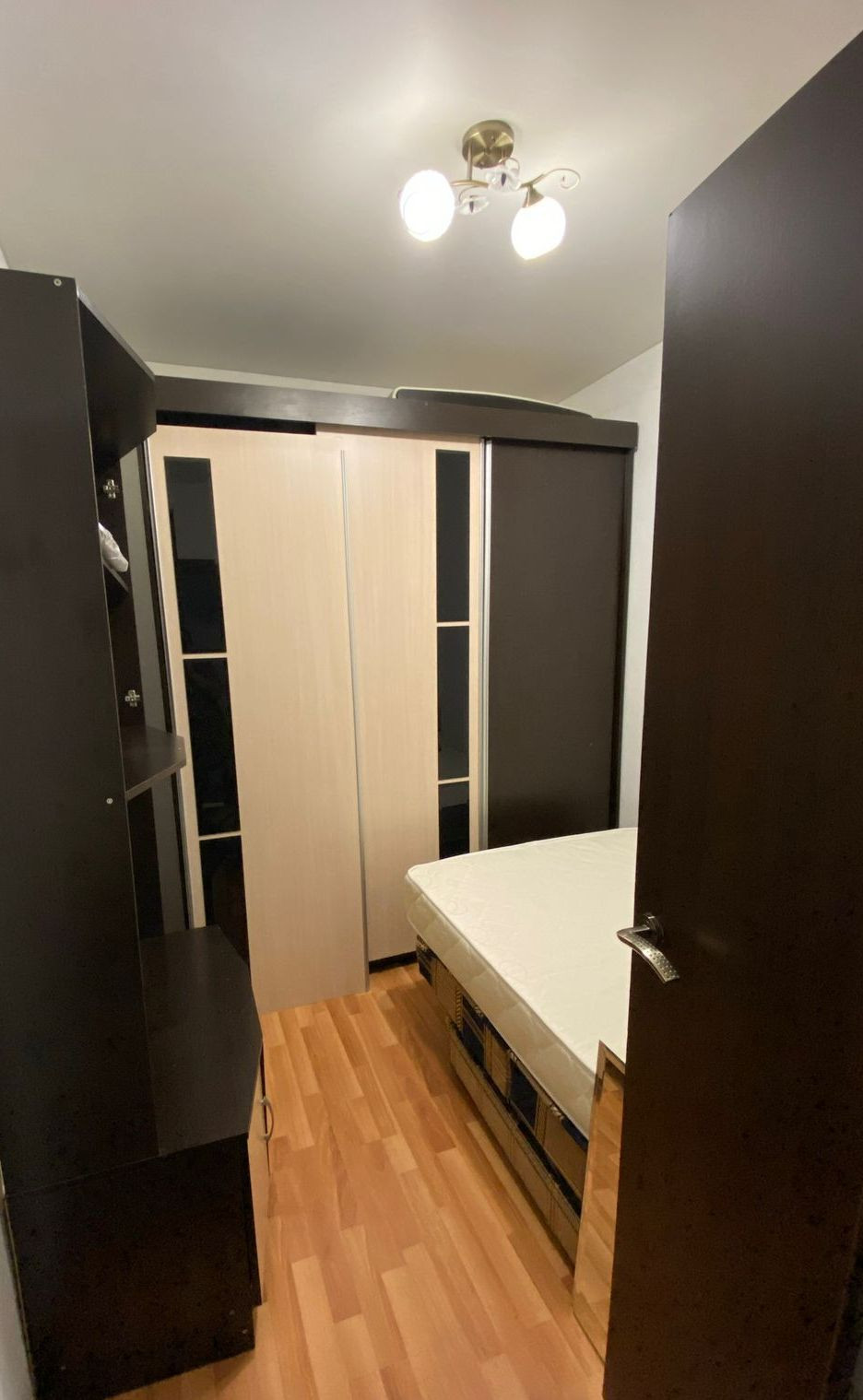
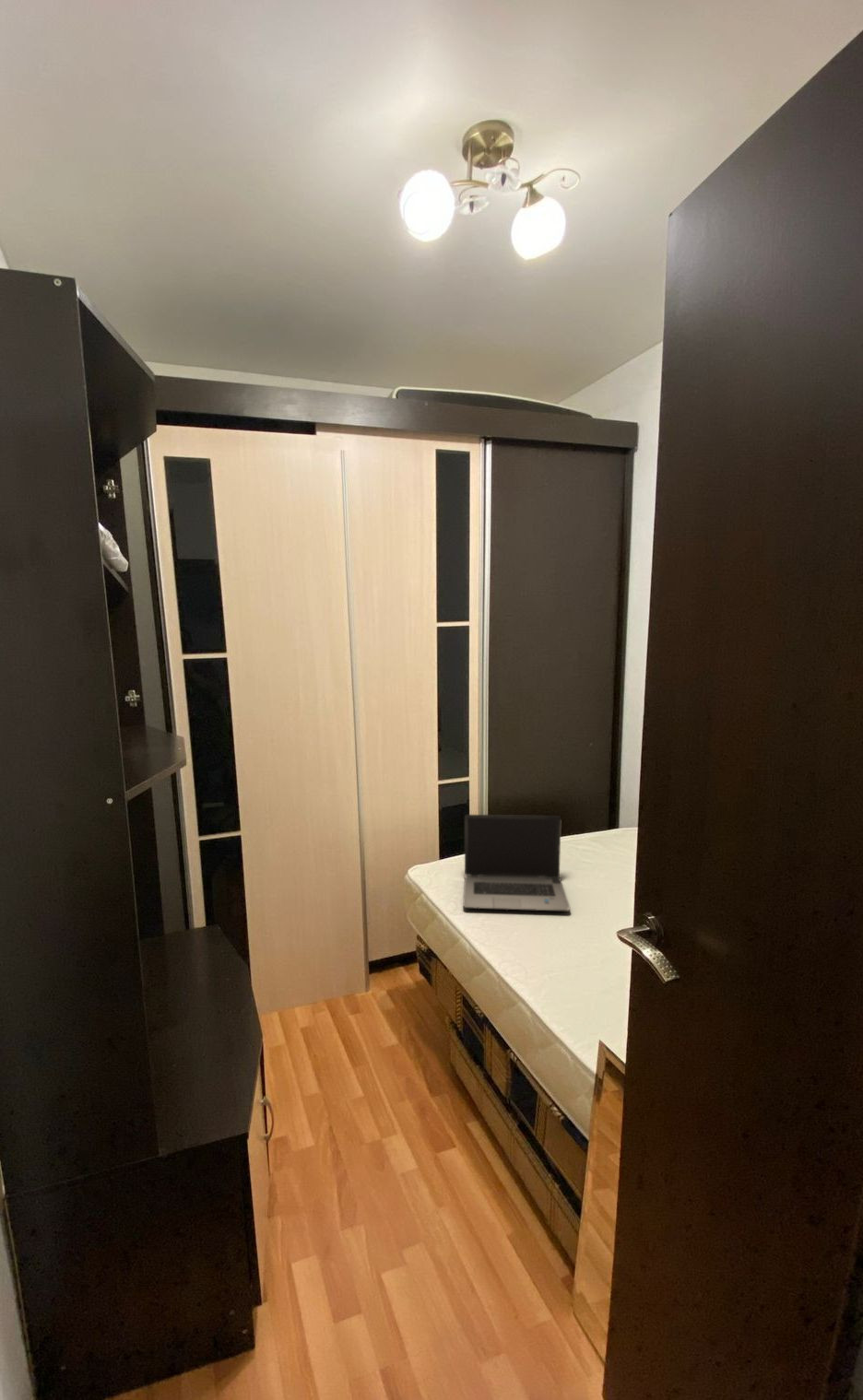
+ laptop computer [462,814,572,912]
